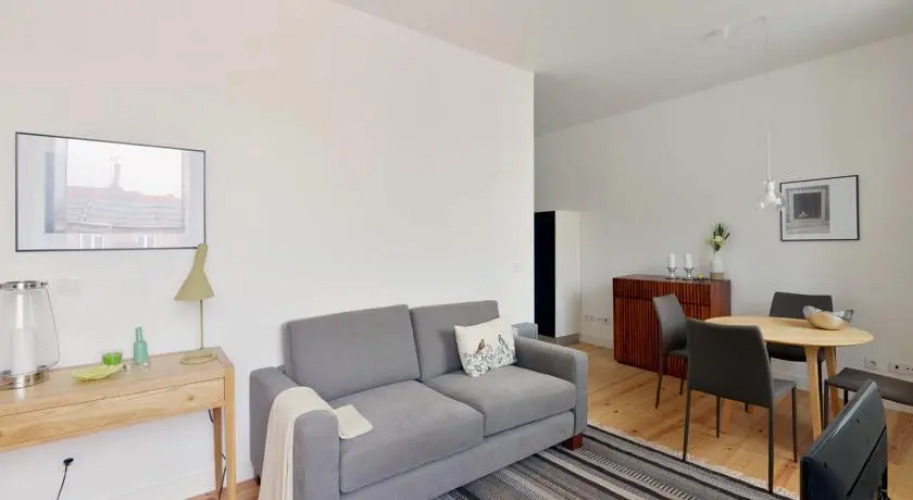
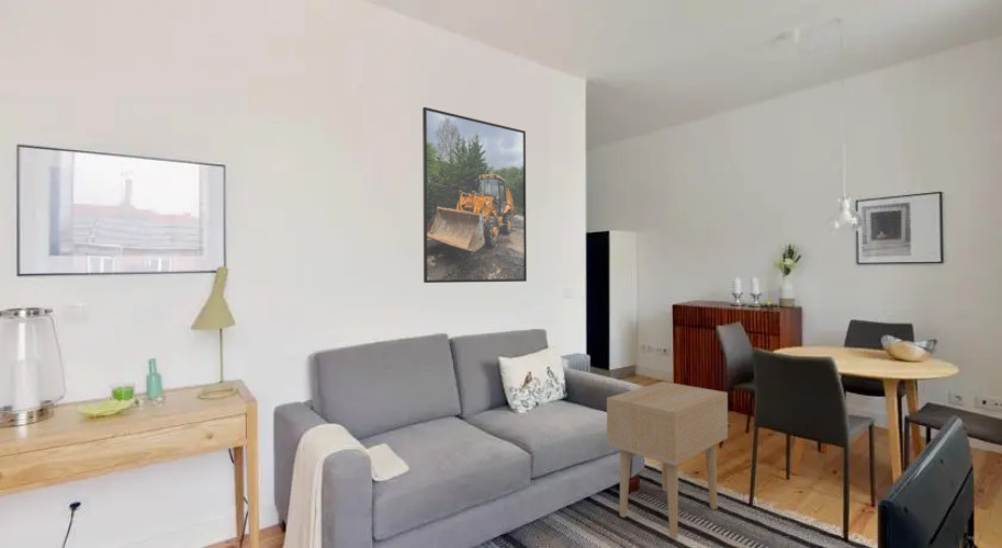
+ side table [606,380,729,540]
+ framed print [421,106,528,284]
